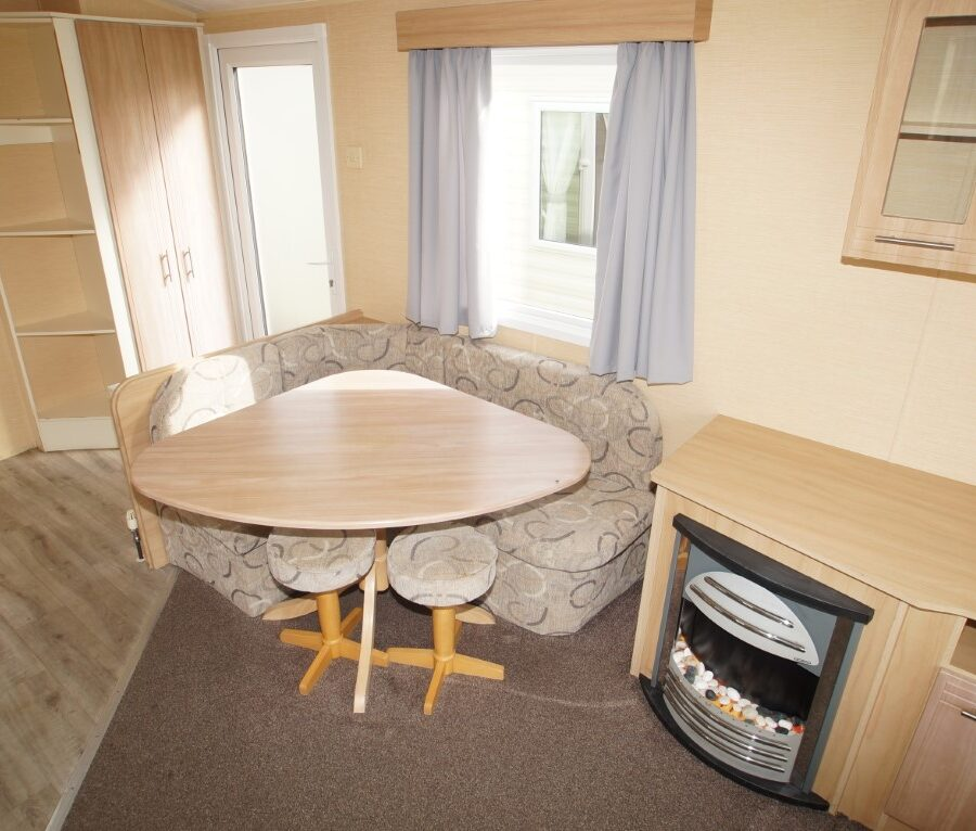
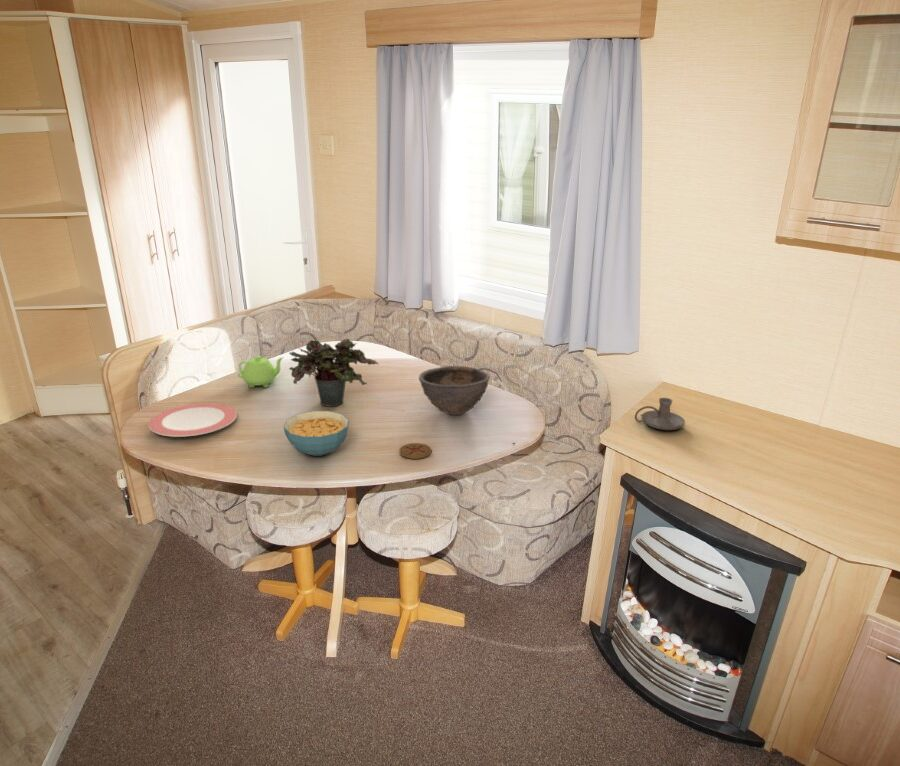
+ potted plant [288,338,380,407]
+ plate [148,402,238,438]
+ coaster [399,442,432,460]
+ bowl [418,365,491,416]
+ teapot [237,355,285,389]
+ cereal bowl [283,410,350,457]
+ candle holder [634,397,686,431]
